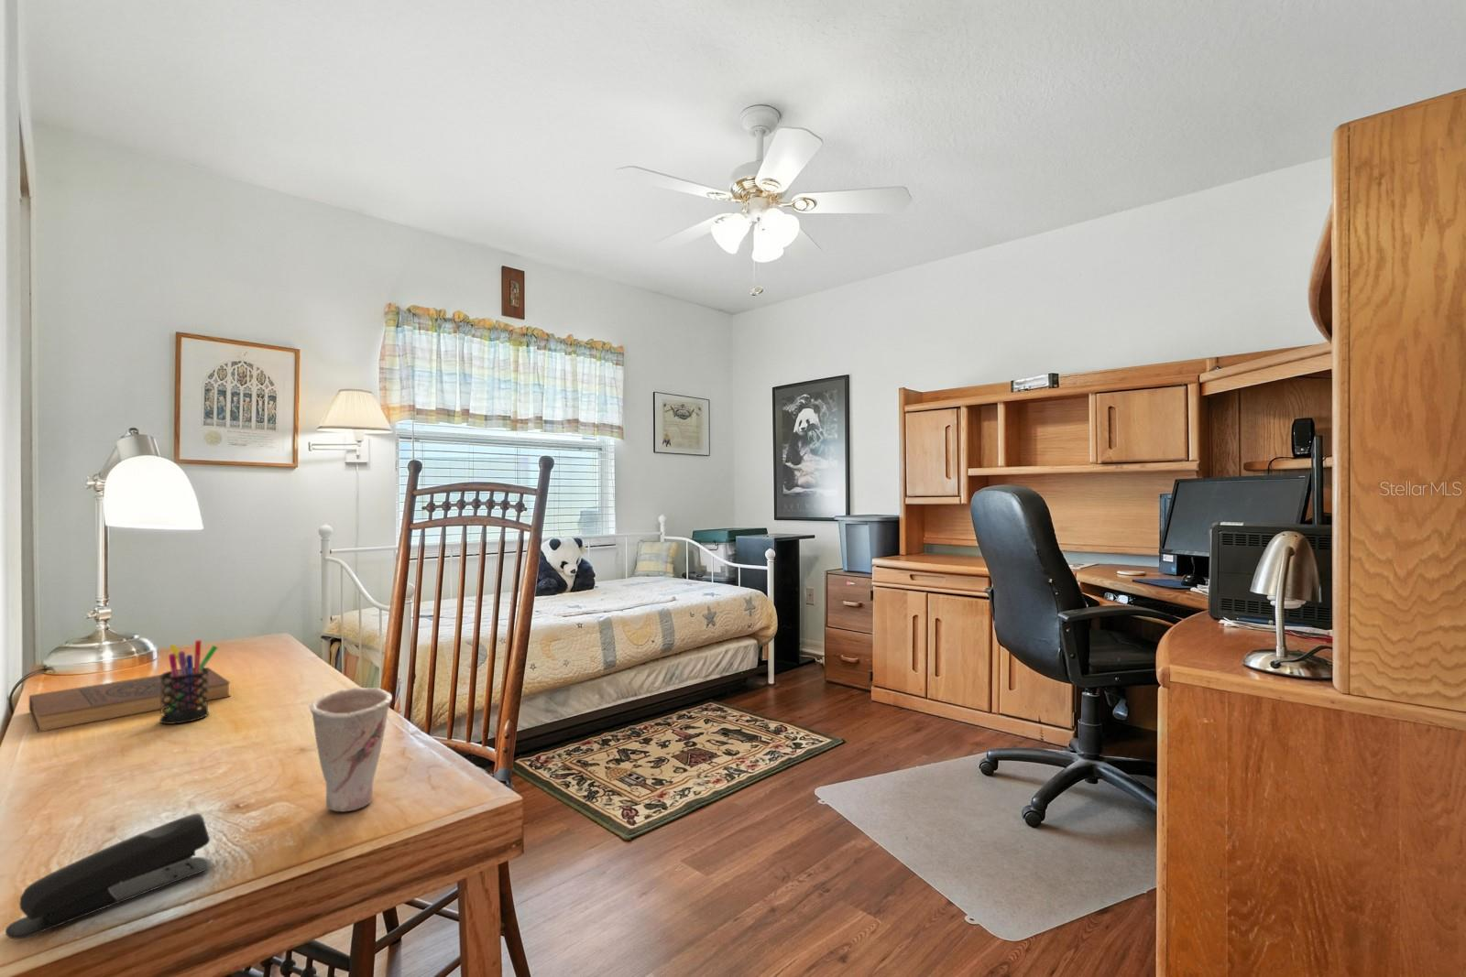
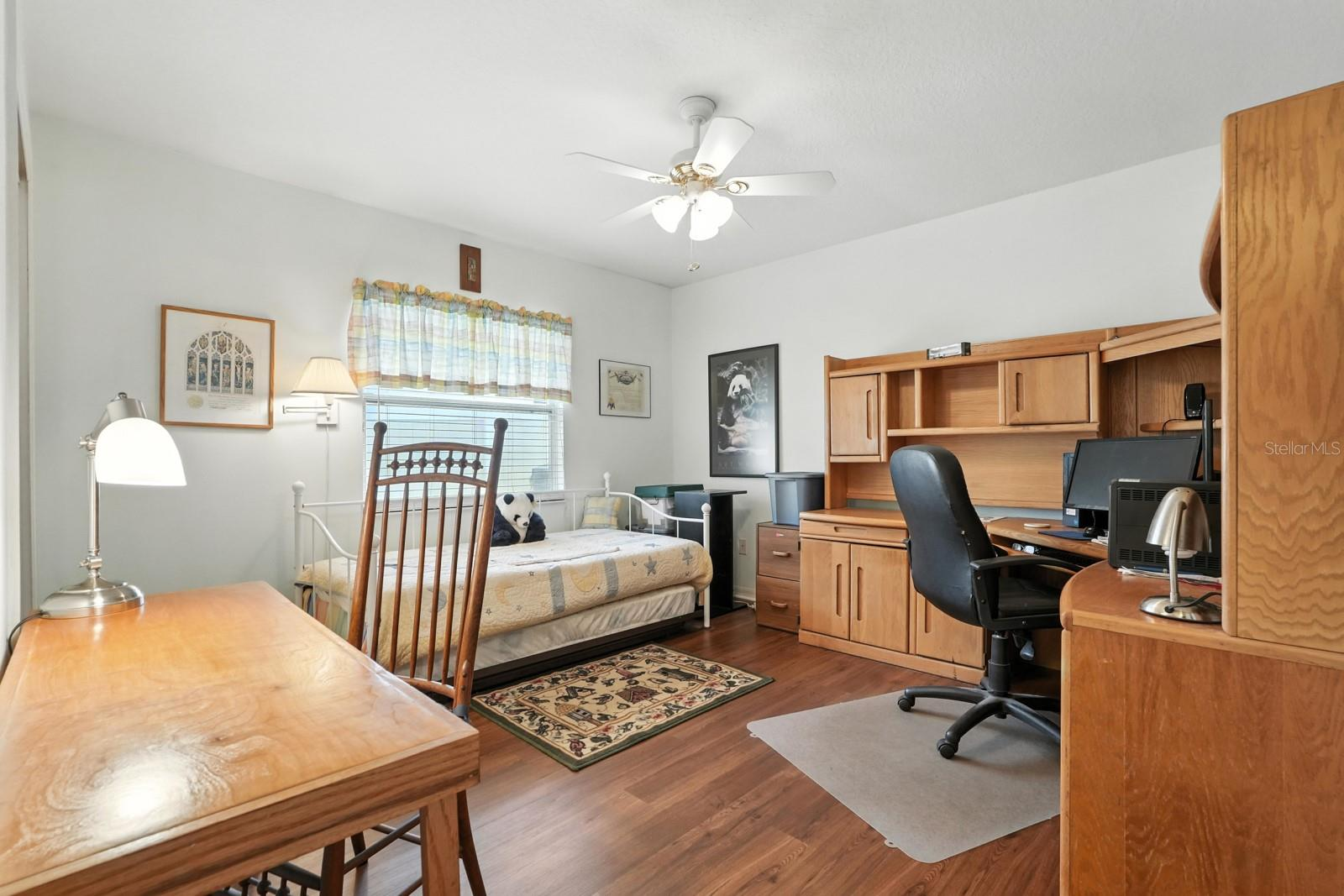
- cup [309,687,393,812]
- stapler [4,812,214,940]
- pen holder [158,639,219,725]
- book [28,666,232,734]
